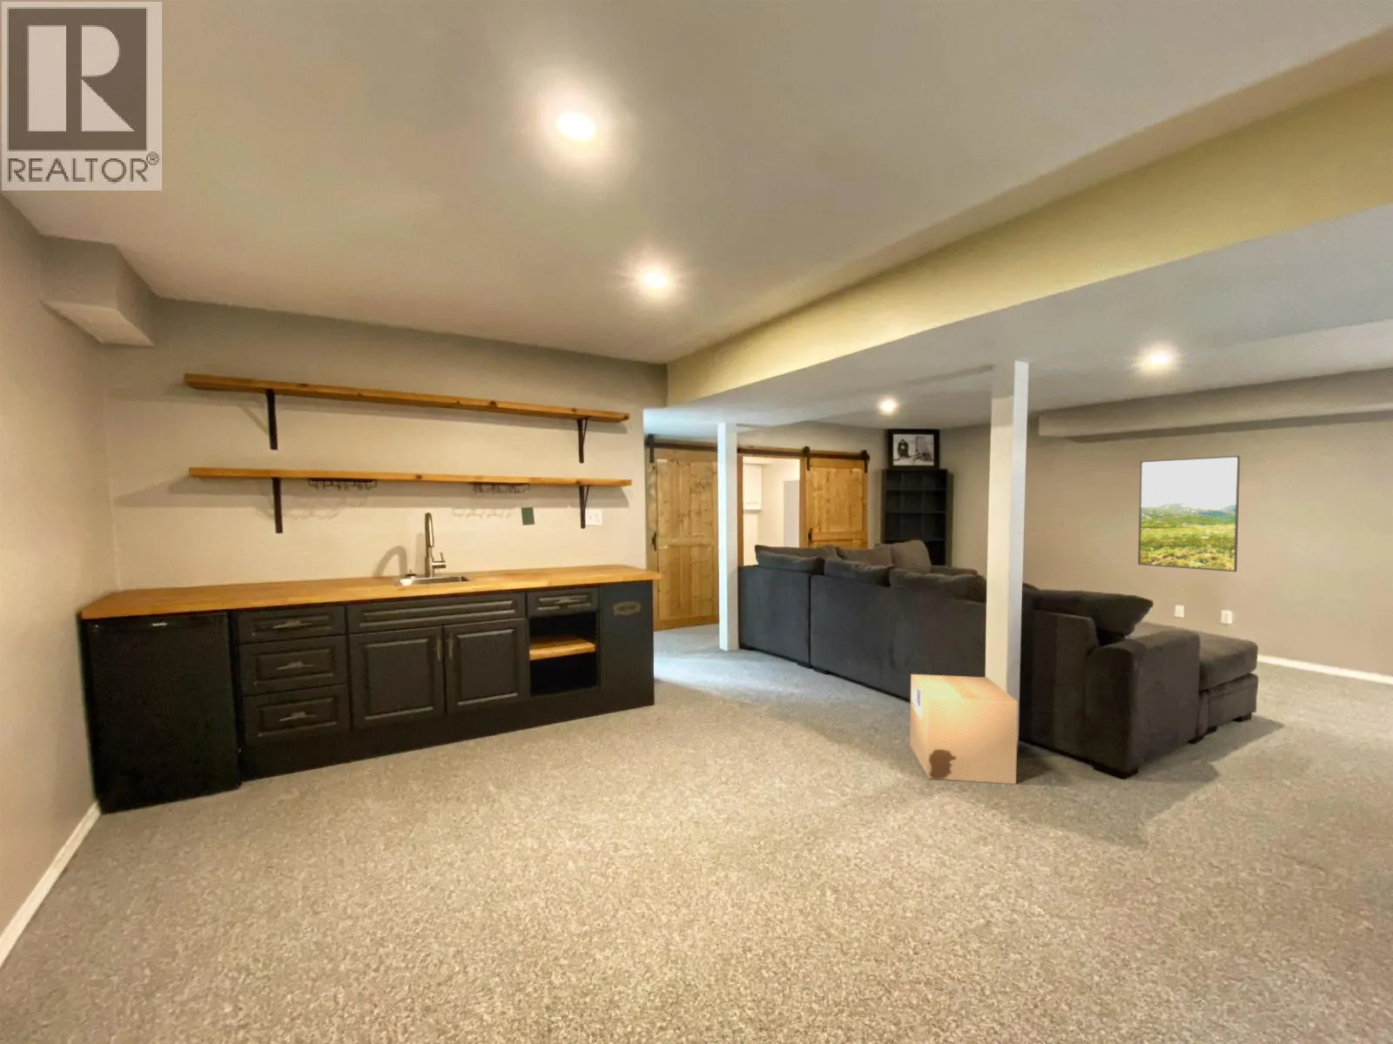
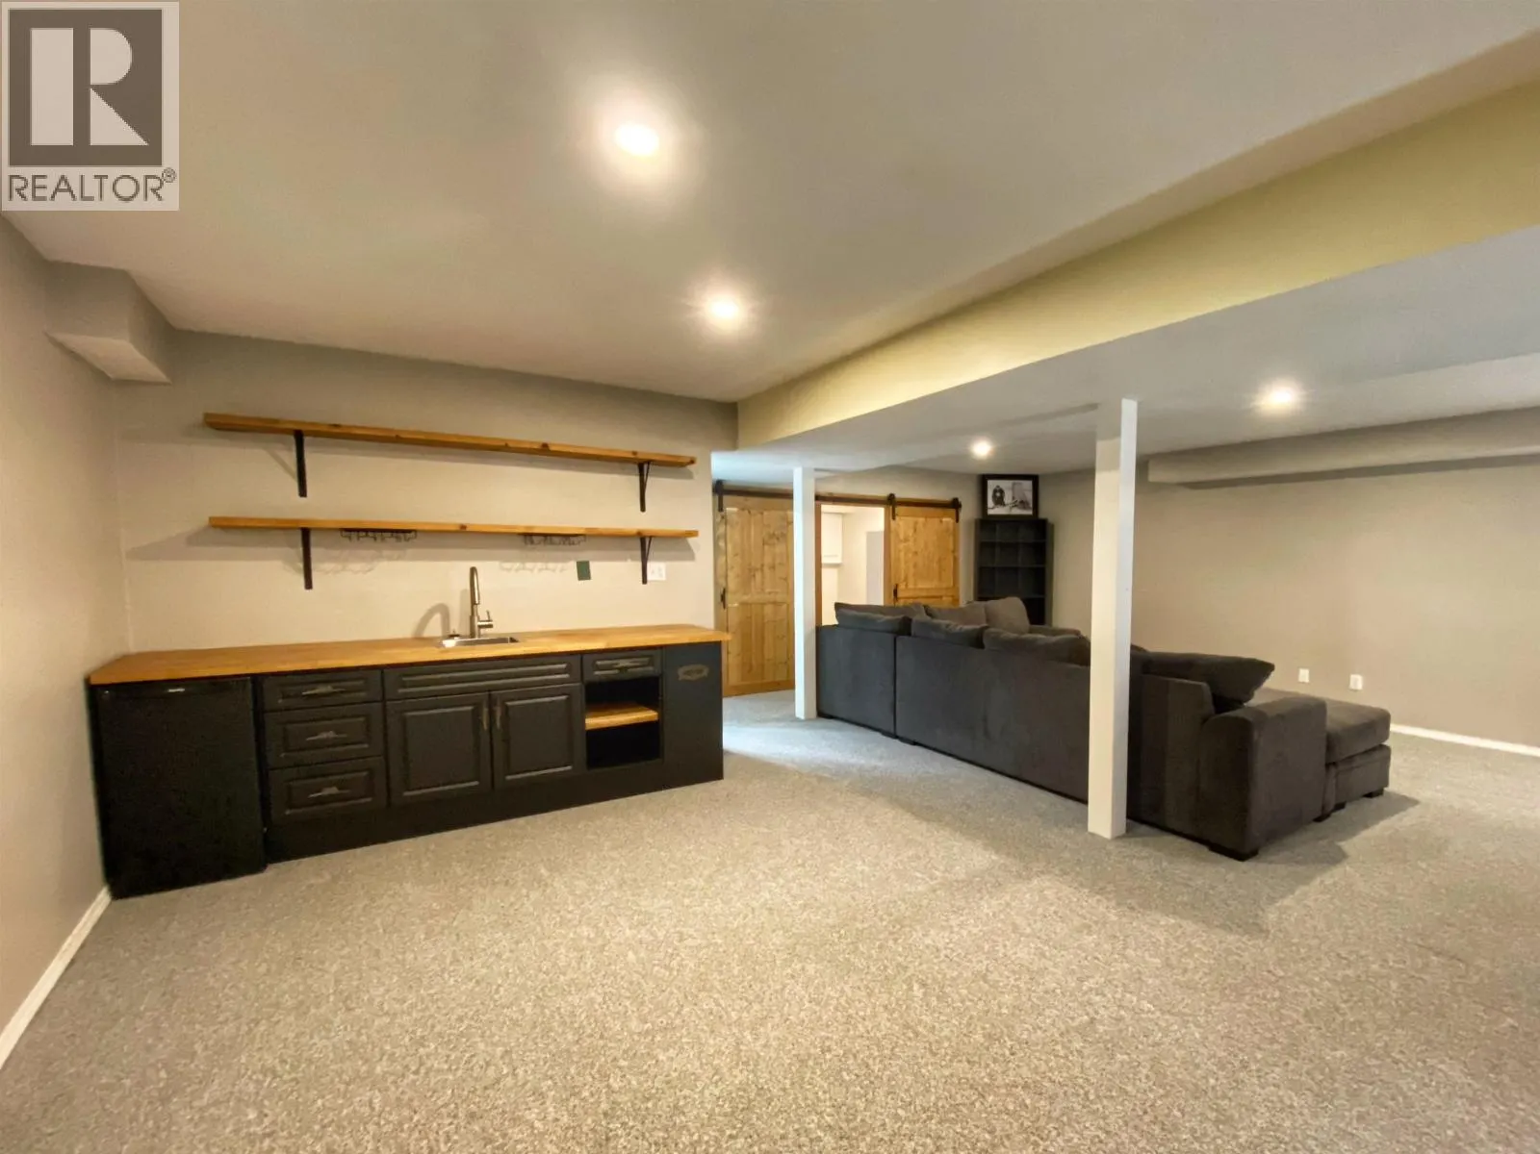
- cardboard box [909,673,1019,785]
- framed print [1137,455,1241,572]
